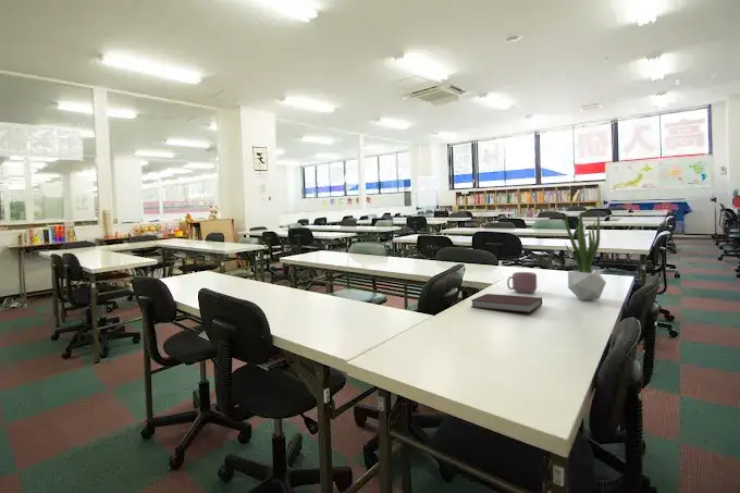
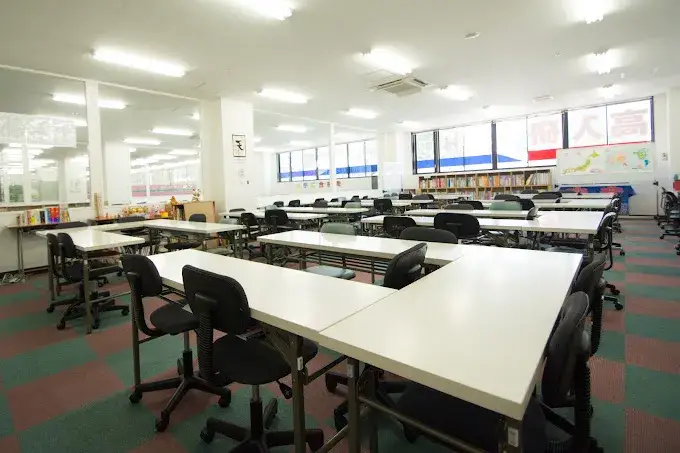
- potted plant [564,211,607,301]
- mug [506,271,538,294]
- notebook [470,293,543,313]
